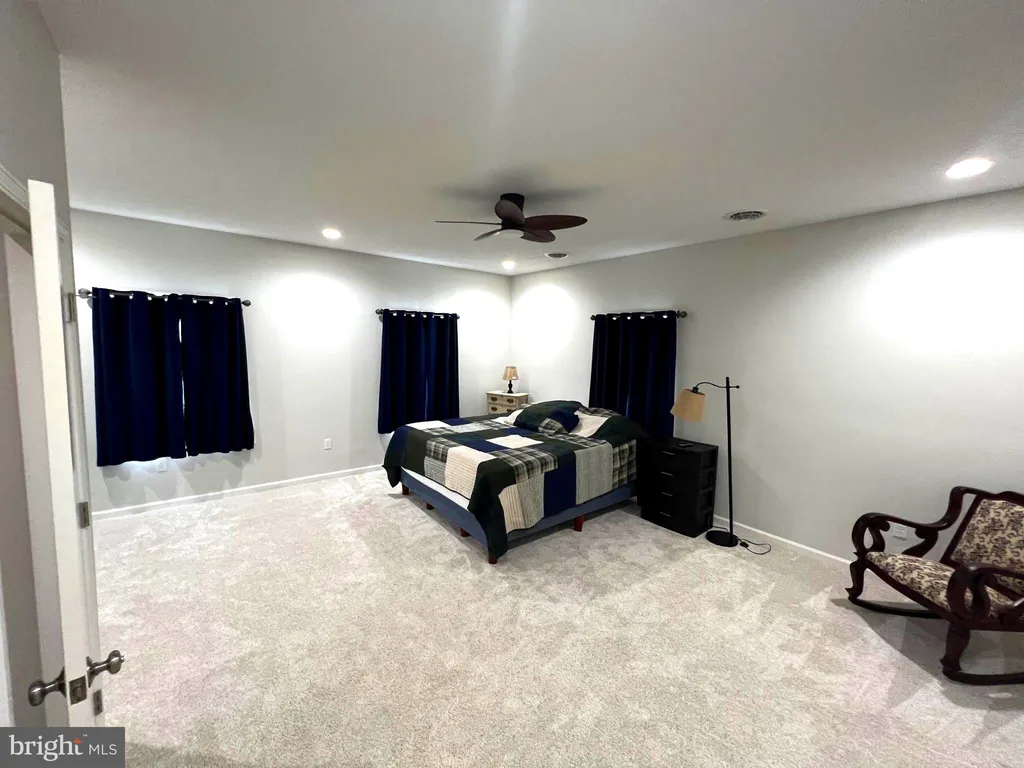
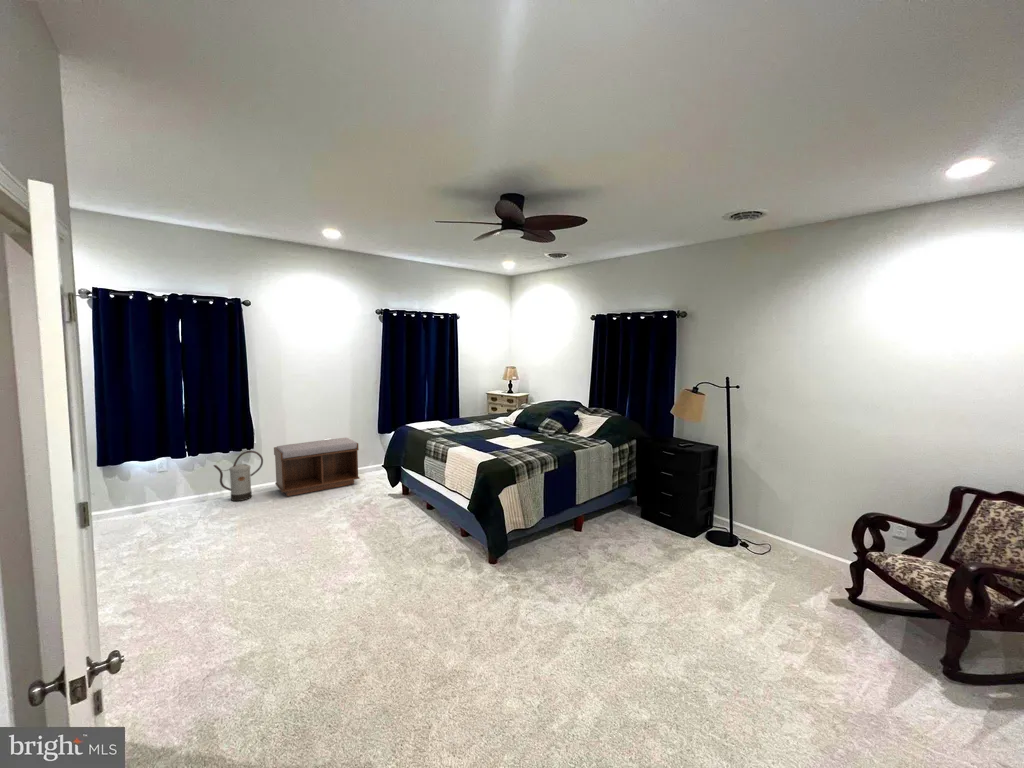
+ bench [273,437,360,497]
+ watering can [212,450,264,502]
